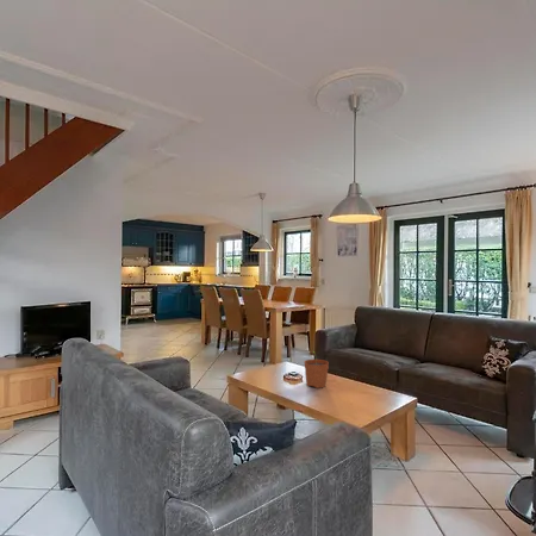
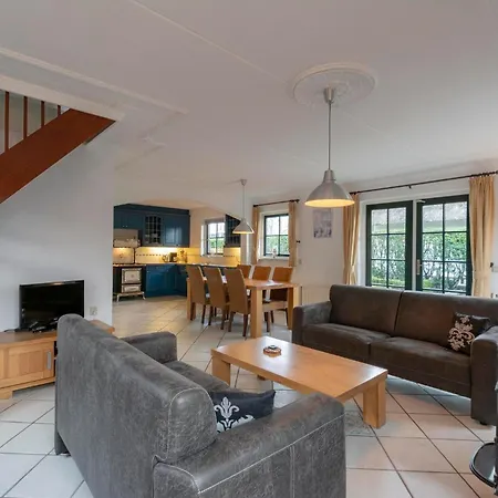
- plant pot [303,350,330,389]
